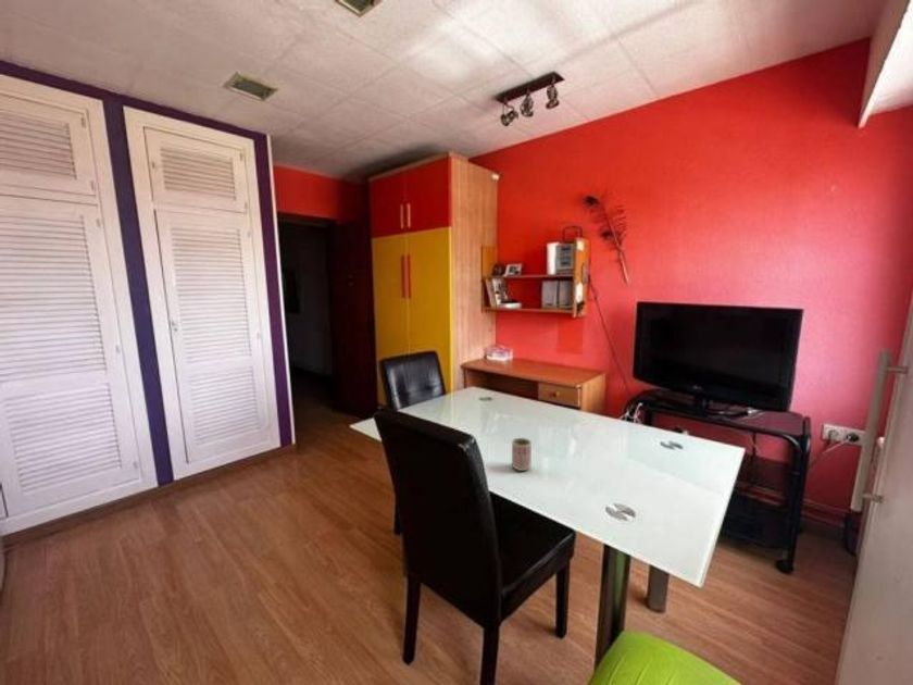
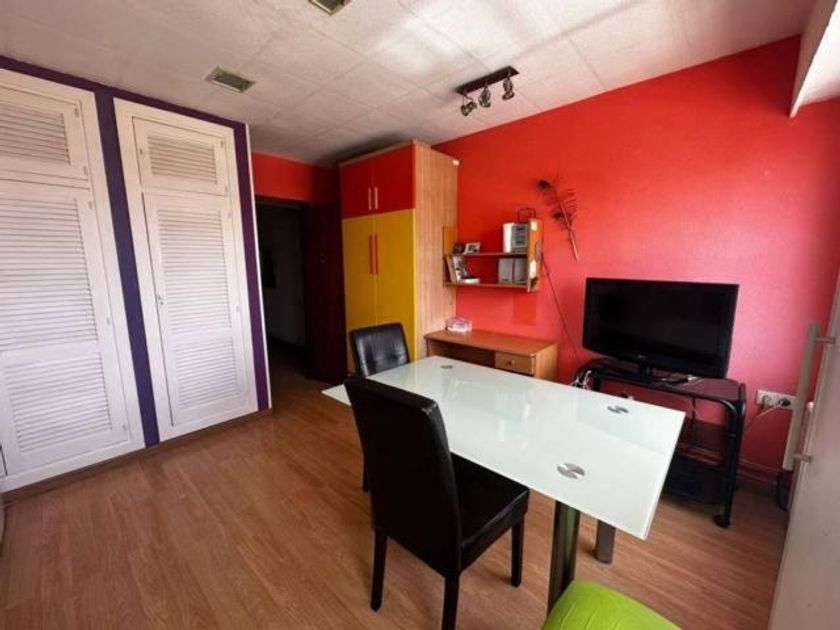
- cup [511,437,533,472]
